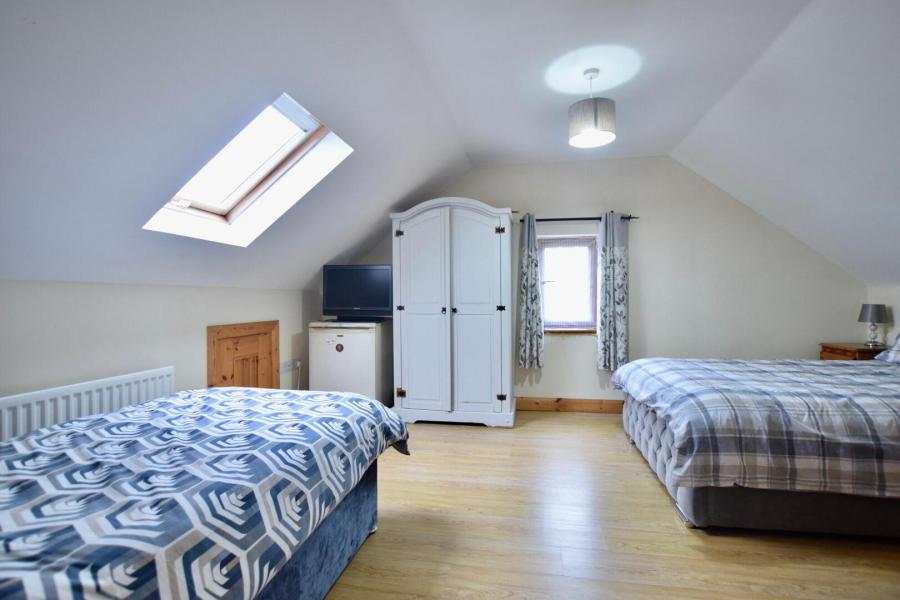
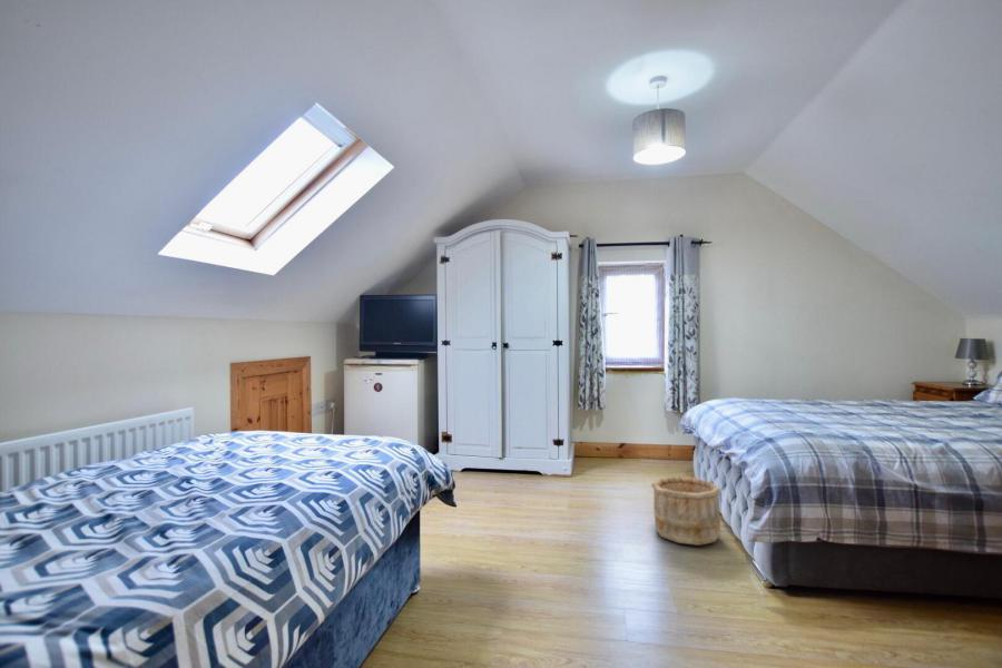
+ wooden bucket [650,475,721,547]
